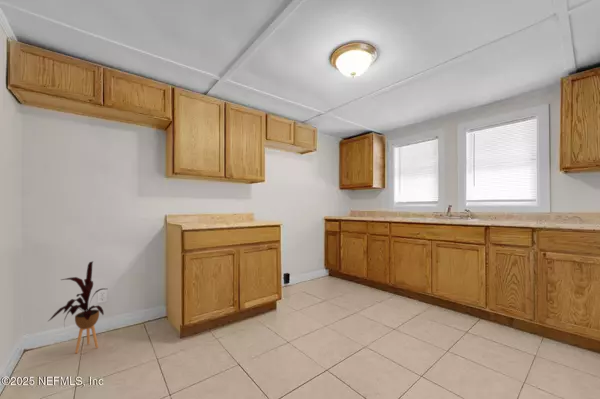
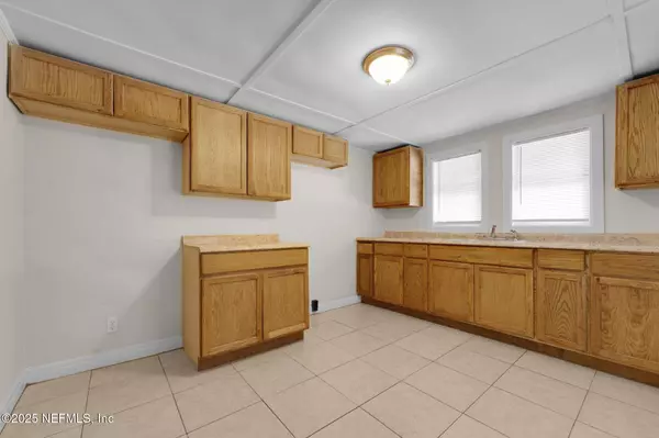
- house plant [46,260,107,354]
